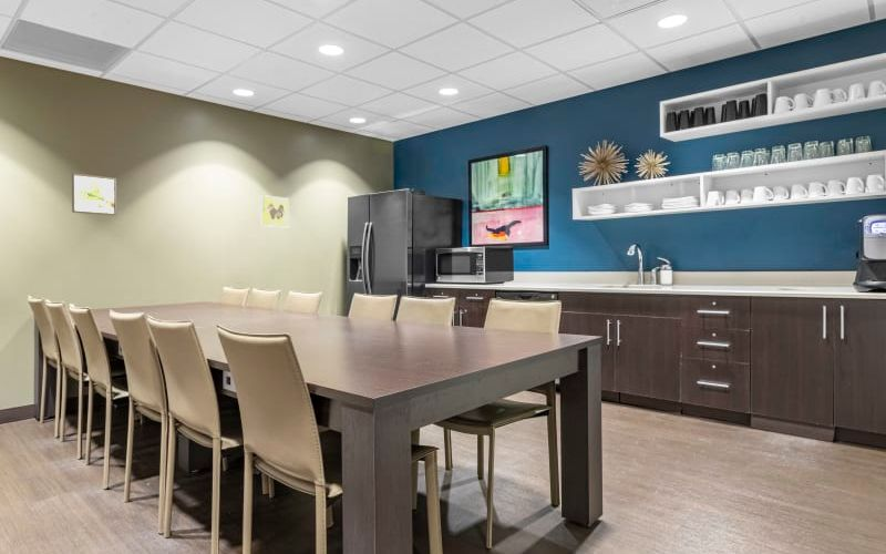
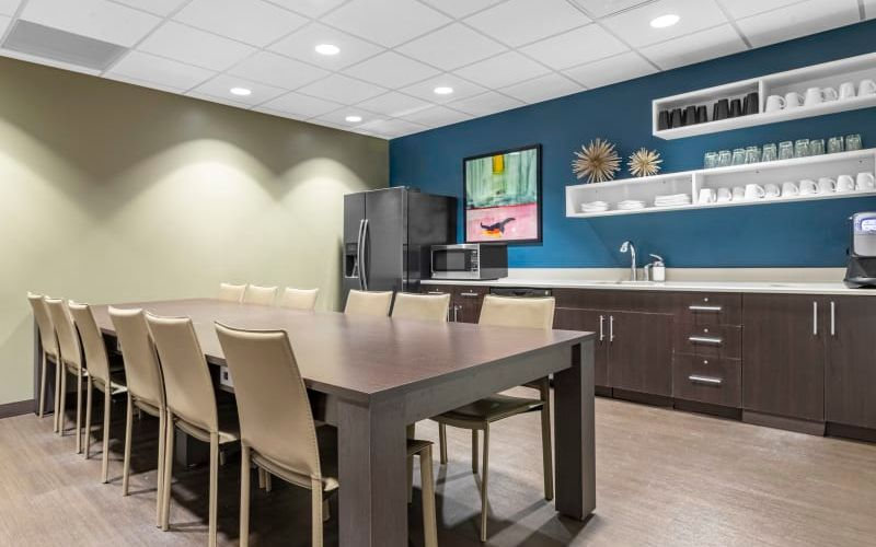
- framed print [71,173,117,216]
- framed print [259,194,290,228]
